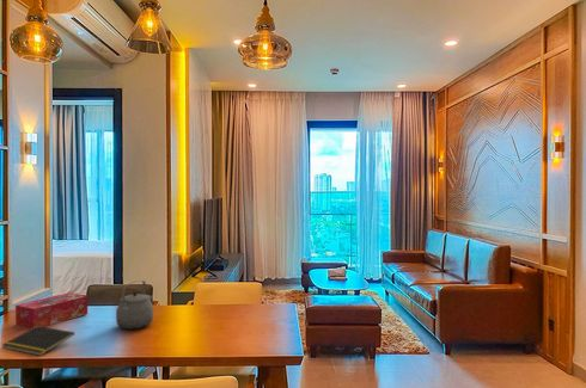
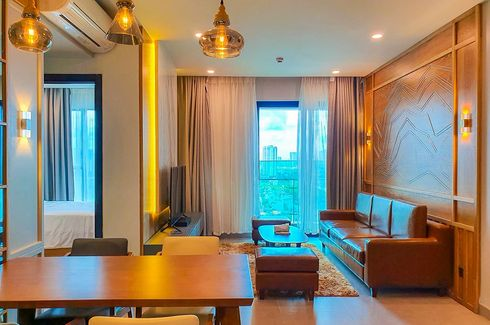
- tissue box [14,291,88,330]
- tea kettle [115,279,154,331]
- notepad [1,326,75,357]
